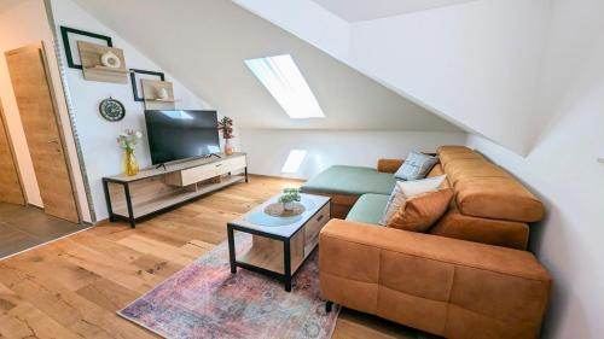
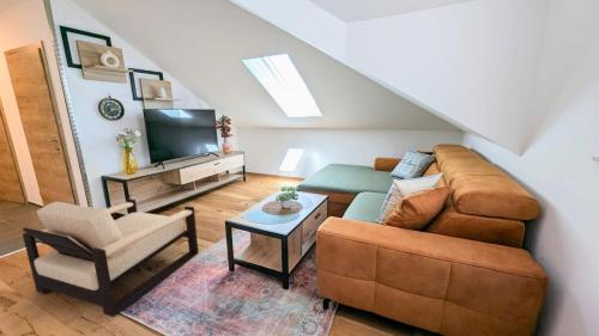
+ armchair [22,197,200,318]
